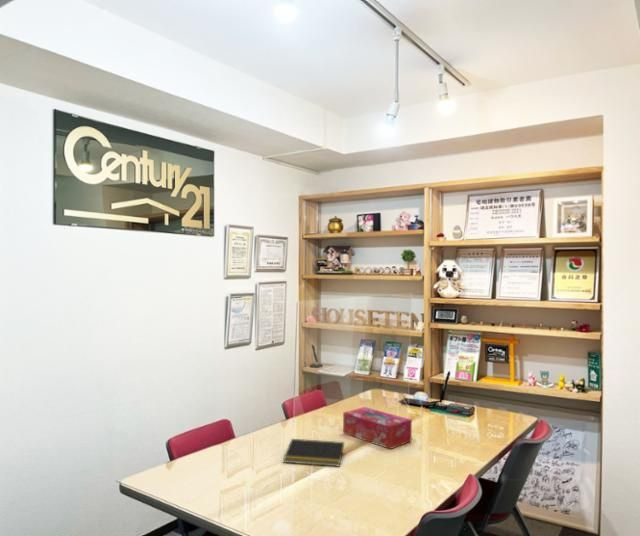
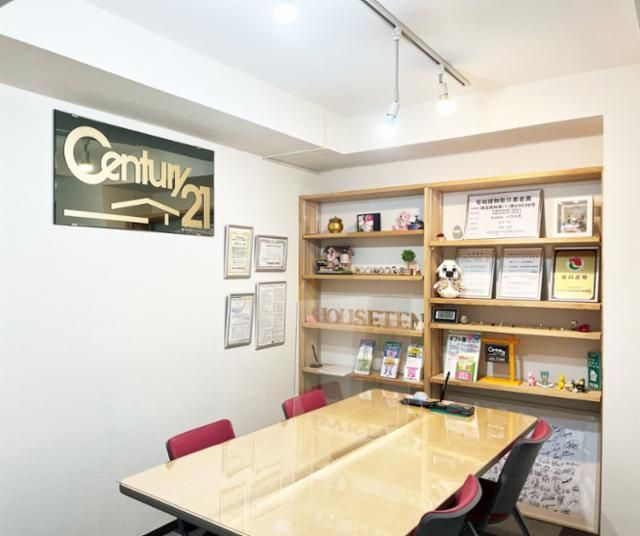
- tissue box [342,406,413,450]
- notepad [282,438,345,467]
